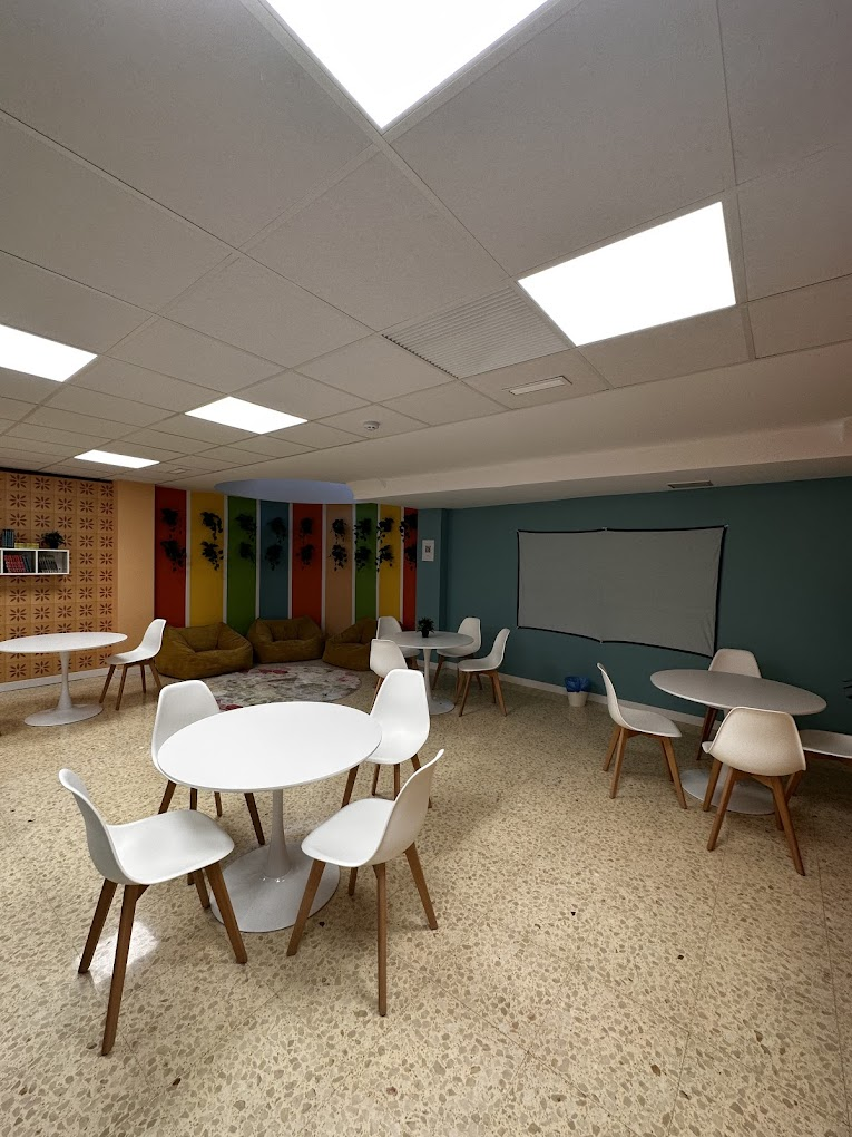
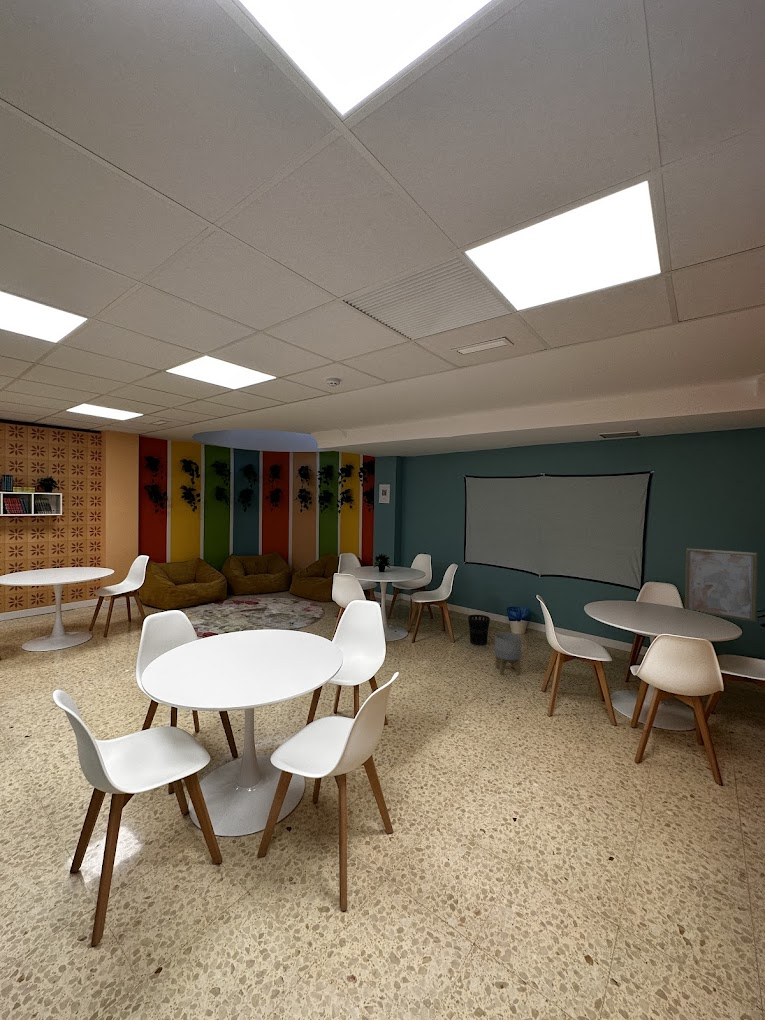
+ wastebasket [467,614,491,646]
+ planter [494,632,522,676]
+ wall art [684,547,759,623]
